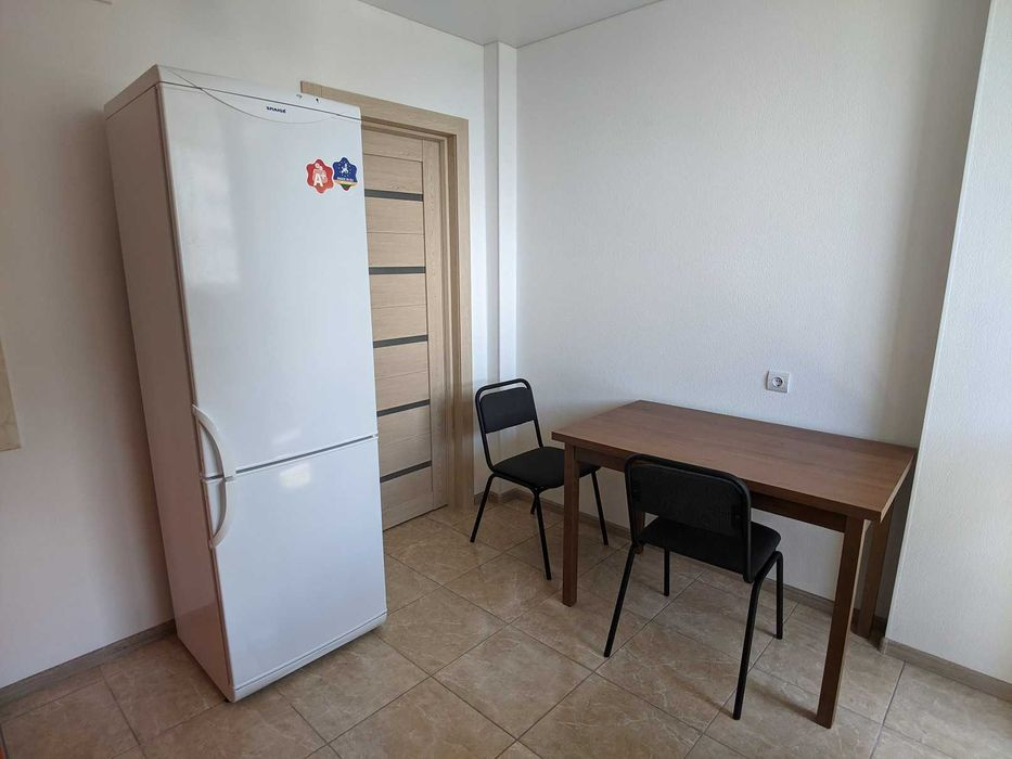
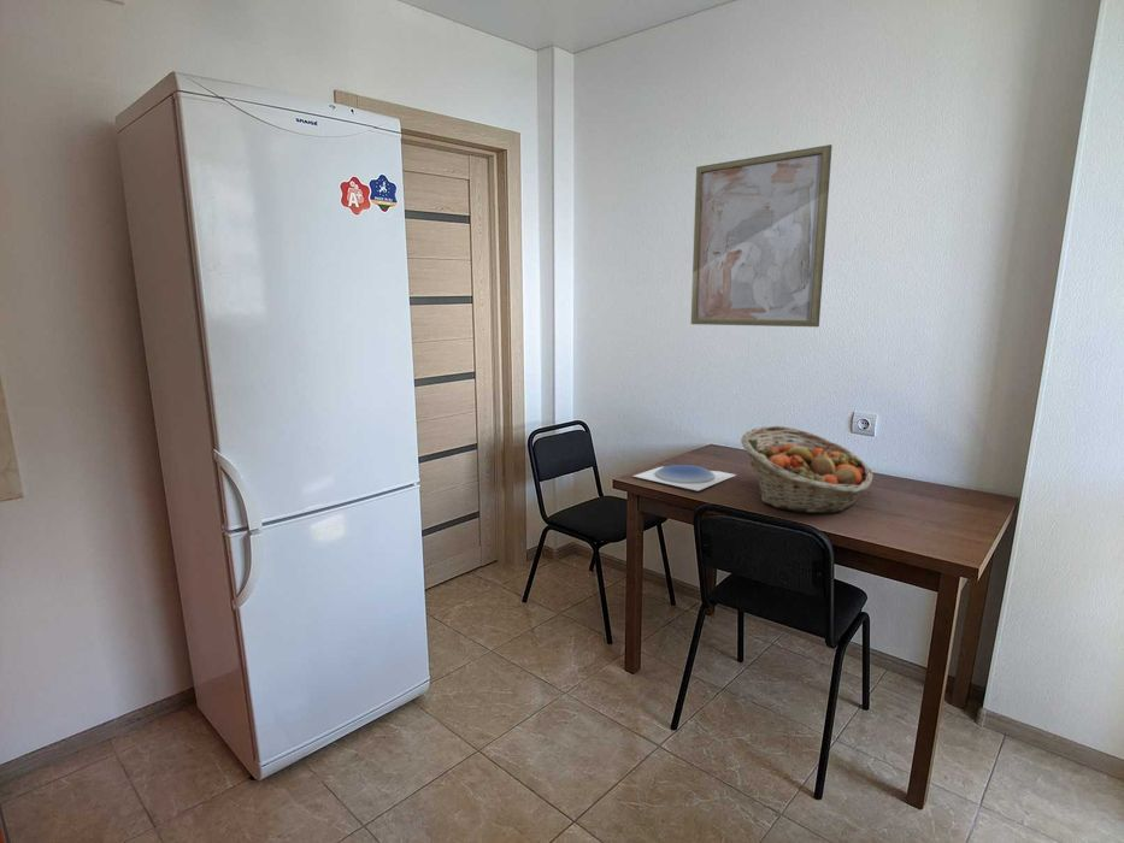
+ plate [632,464,738,491]
+ wall art [690,143,834,328]
+ fruit basket [740,425,875,514]
